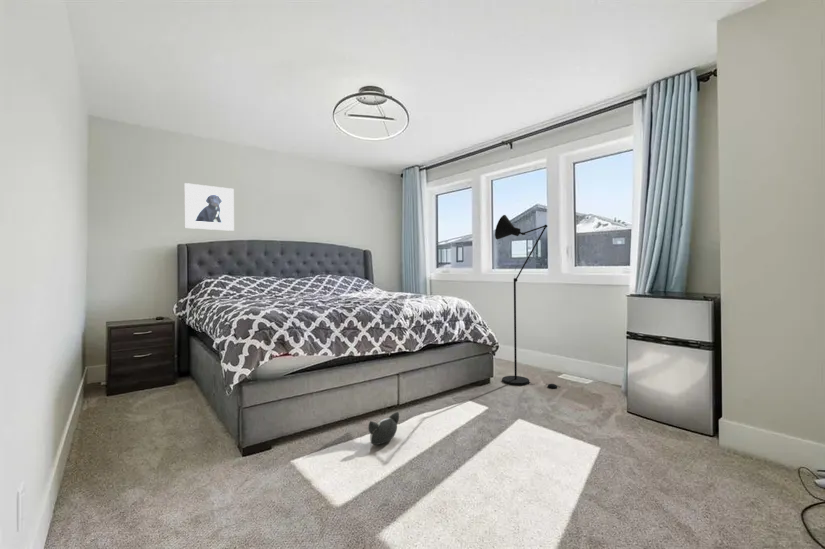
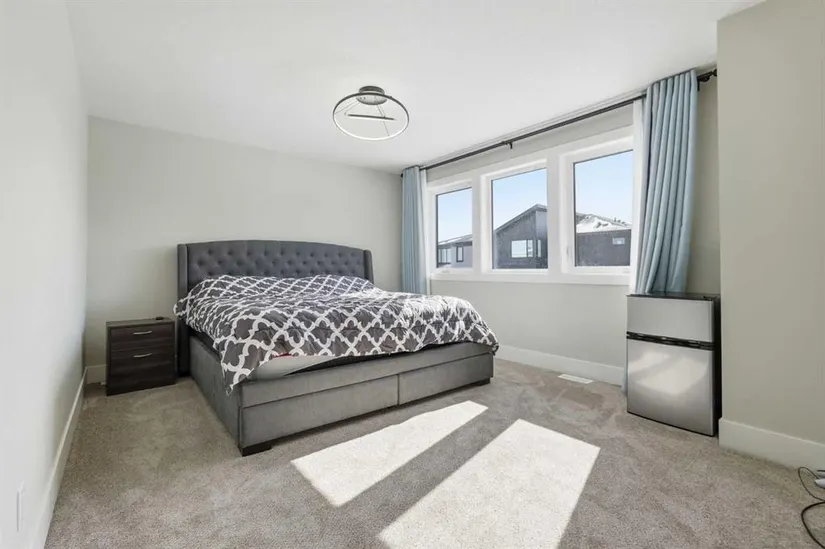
- floor lamp [494,214,562,389]
- plush toy [367,411,400,446]
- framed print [184,182,235,232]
